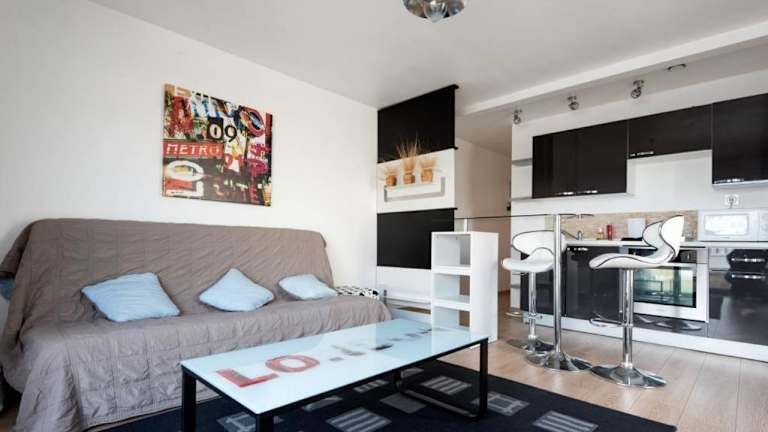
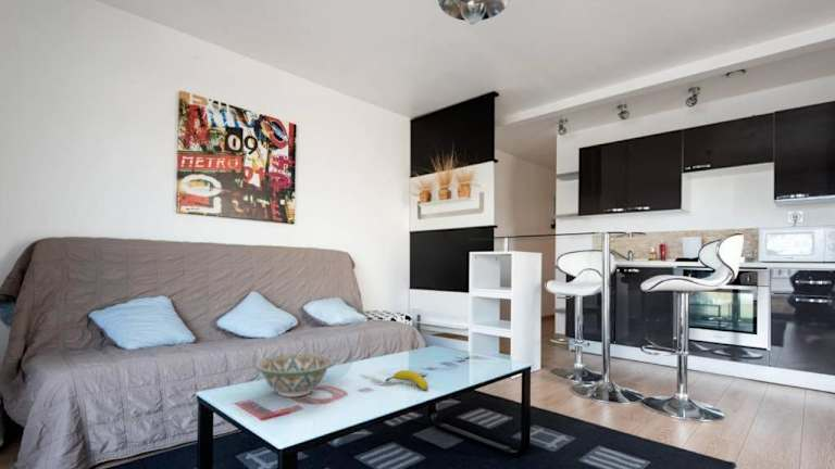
+ fruit [384,369,428,392]
+ decorative bowl [253,353,335,398]
